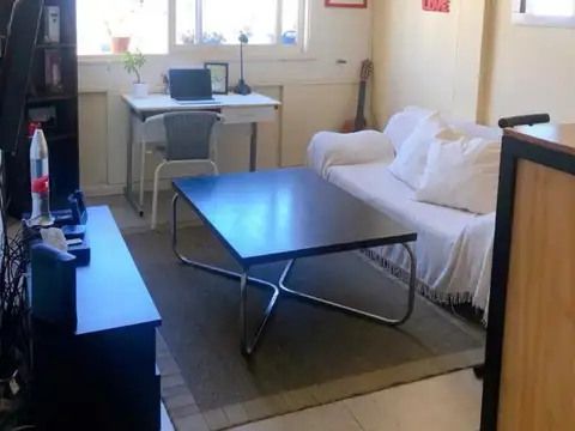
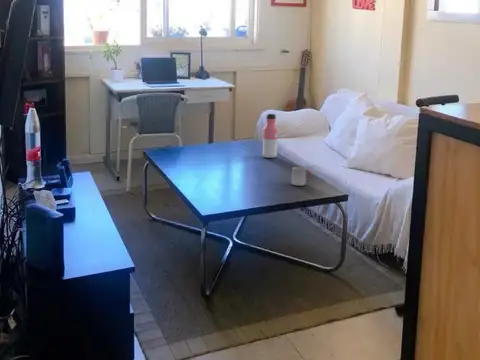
+ water bottle [261,113,279,159]
+ cup [291,166,313,186]
